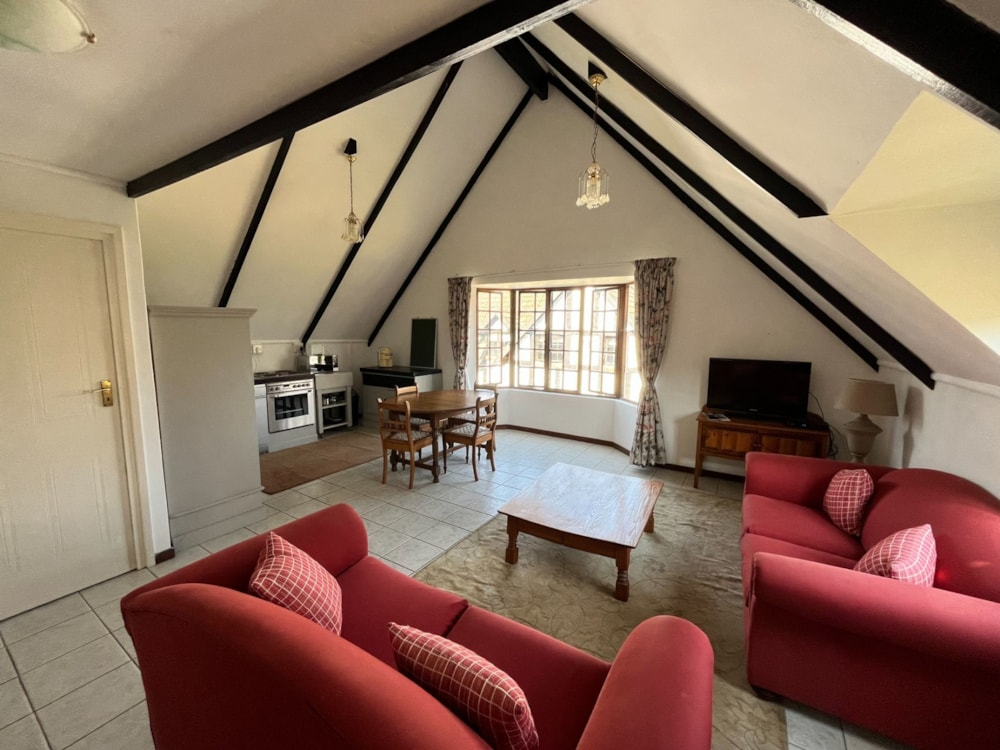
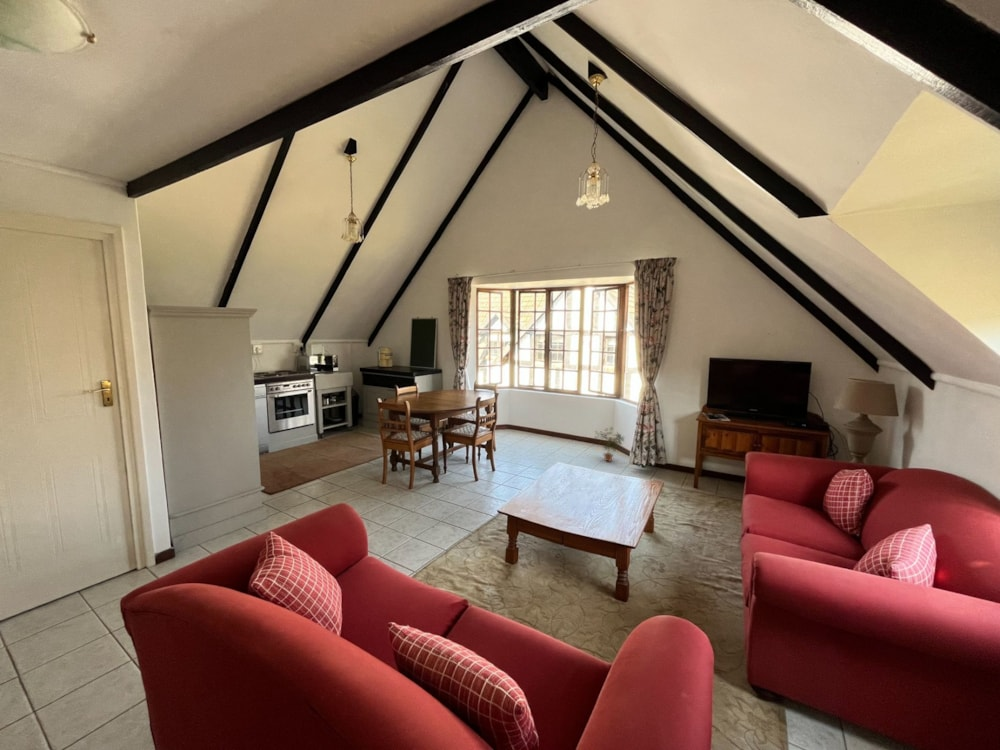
+ potted plant [593,426,625,463]
